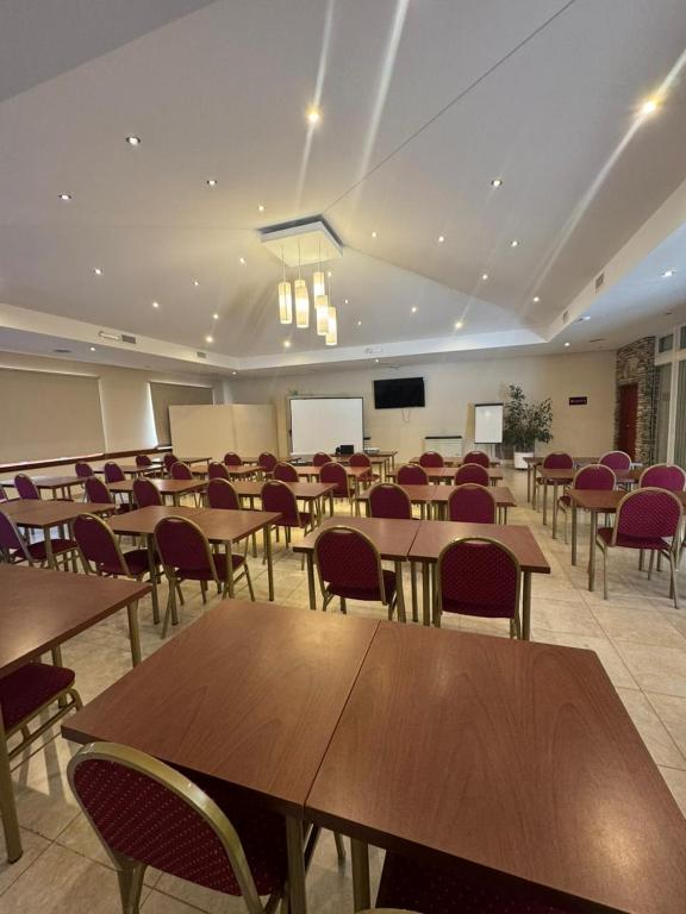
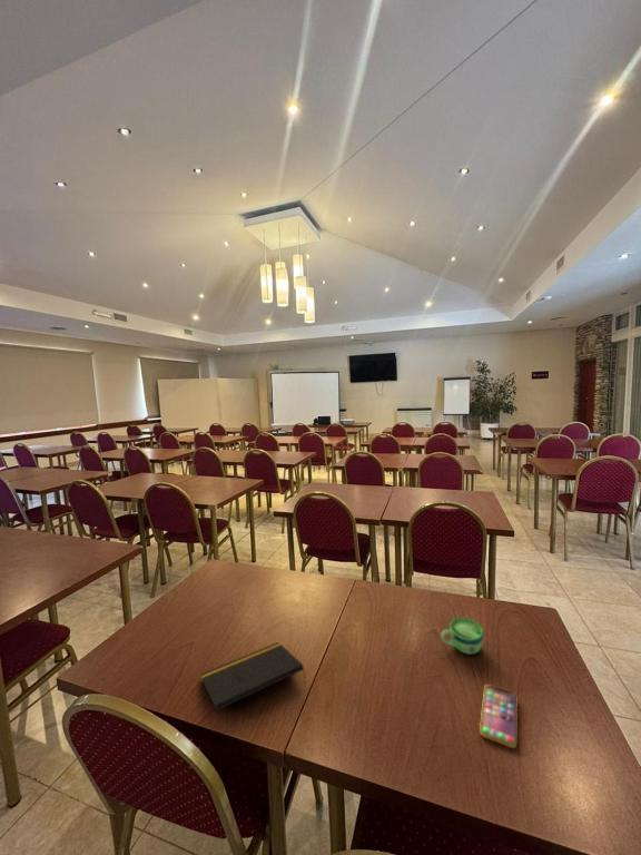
+ cup [440,617,484,656]
+ smartphone [479,684,519,749]
+ notepad [199,641,306,712]
